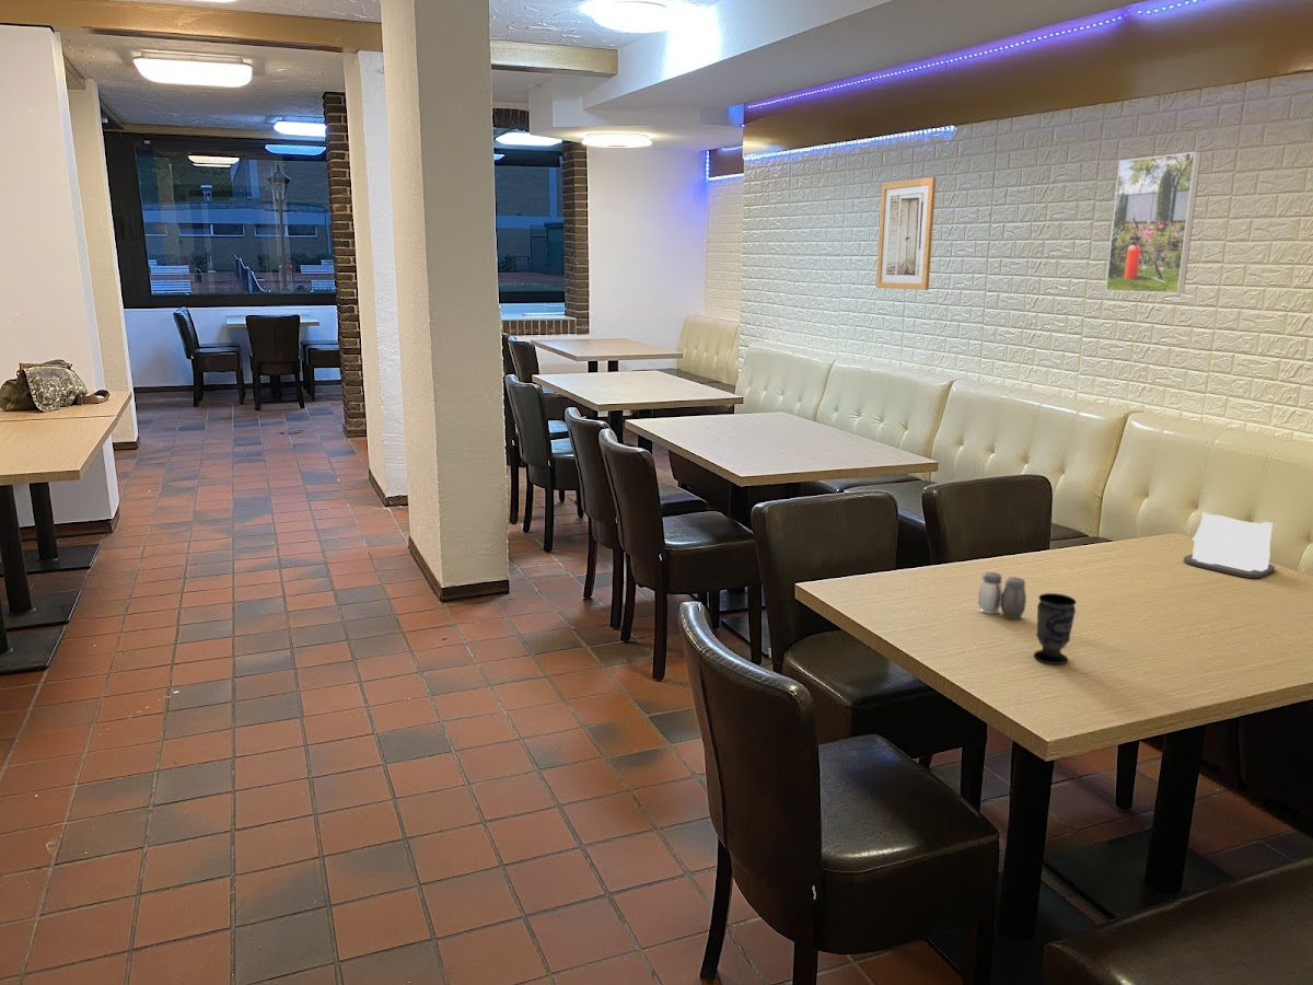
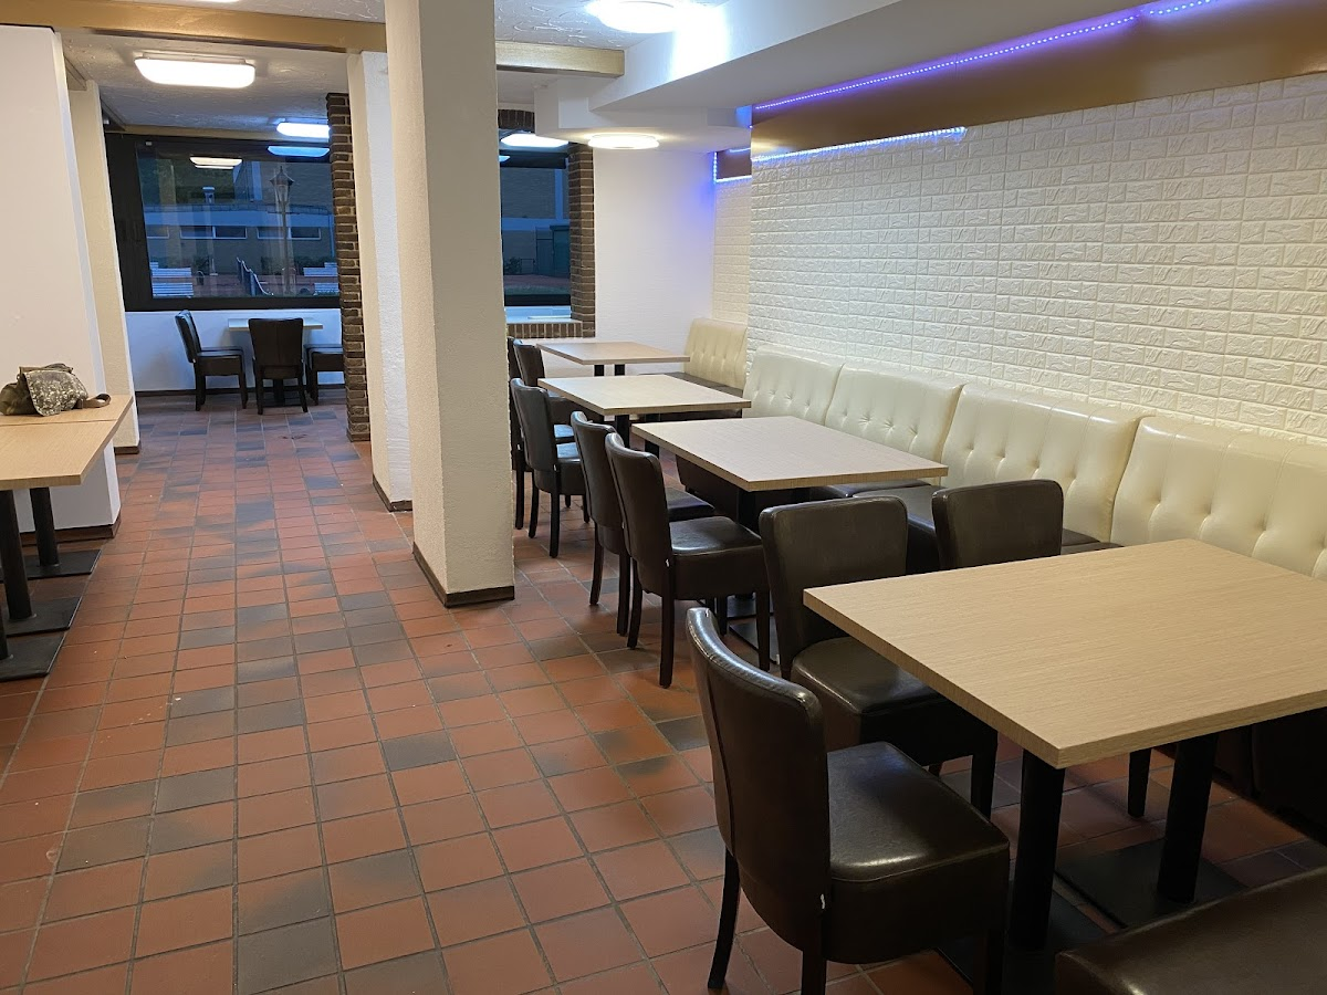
- salt and pepper shaker [977,571,1027,621]
- cup [1033,592,1078,665]
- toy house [1183,512,1276,579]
- wall art [875,176,938,291]
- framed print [1104,151,1202,294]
